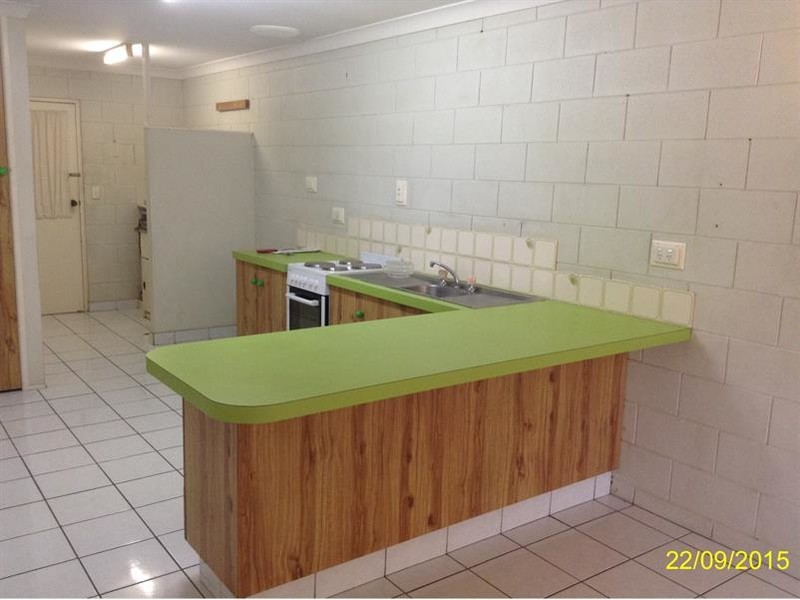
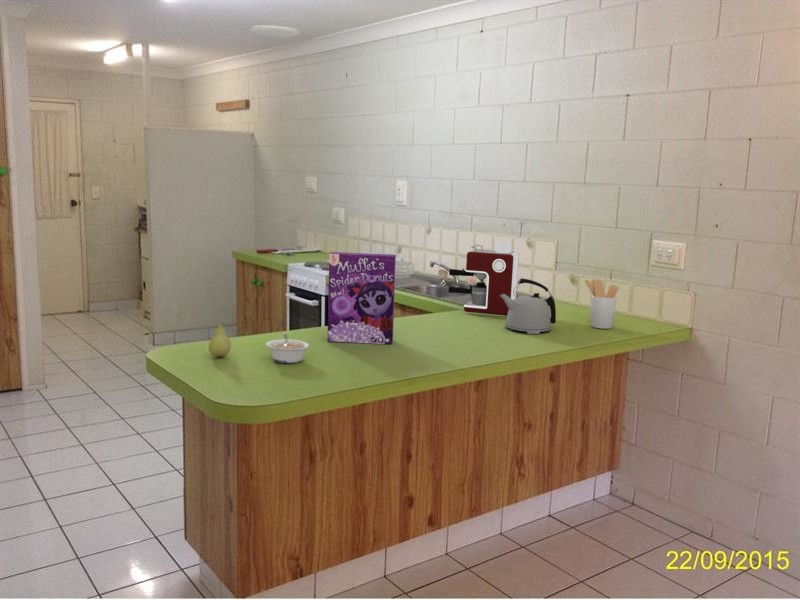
+ legume [265,333,310,364]
+ utensil holder [584,279,620,330]
+ coffee maker [447,240,520,317]
+ kettle [500,277,557,335]
+ cereal box [327,251,397,345]
+ fruit [208,321,232,357]
